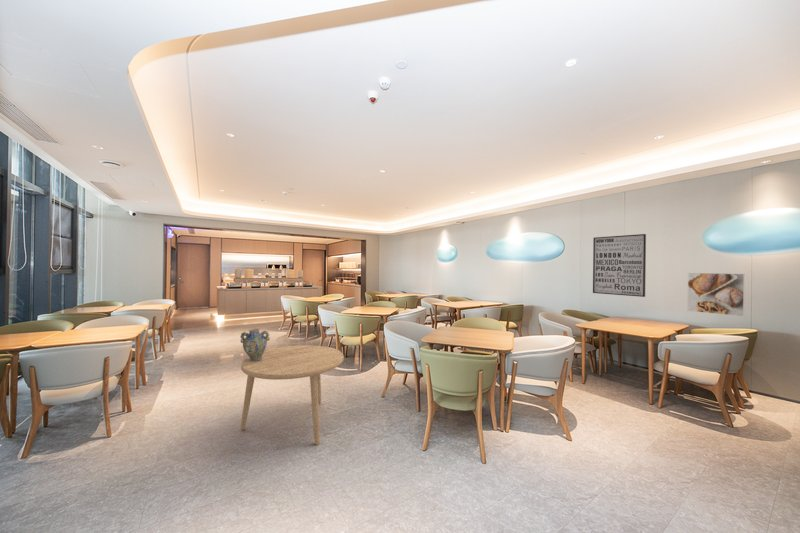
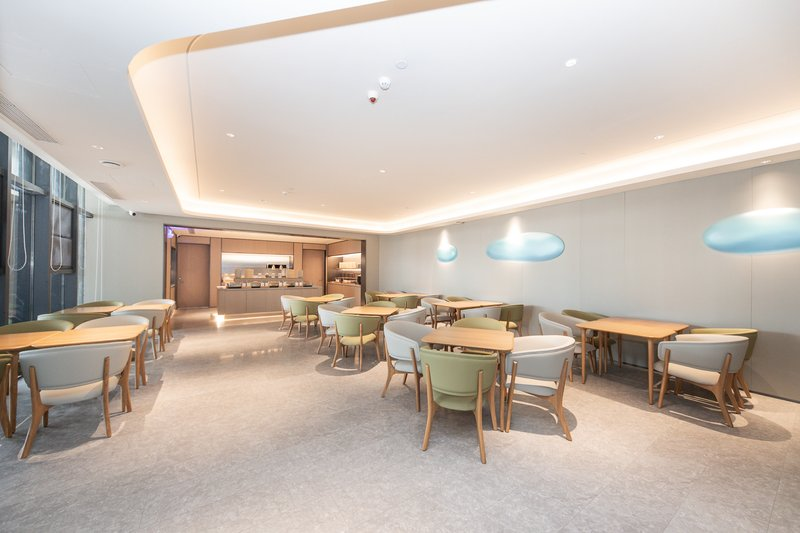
- dining table [240,344,345,446]
- ceramic jug [239,328,271,361]
- wall art [592,233,647,298]
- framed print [687,272,746,317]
